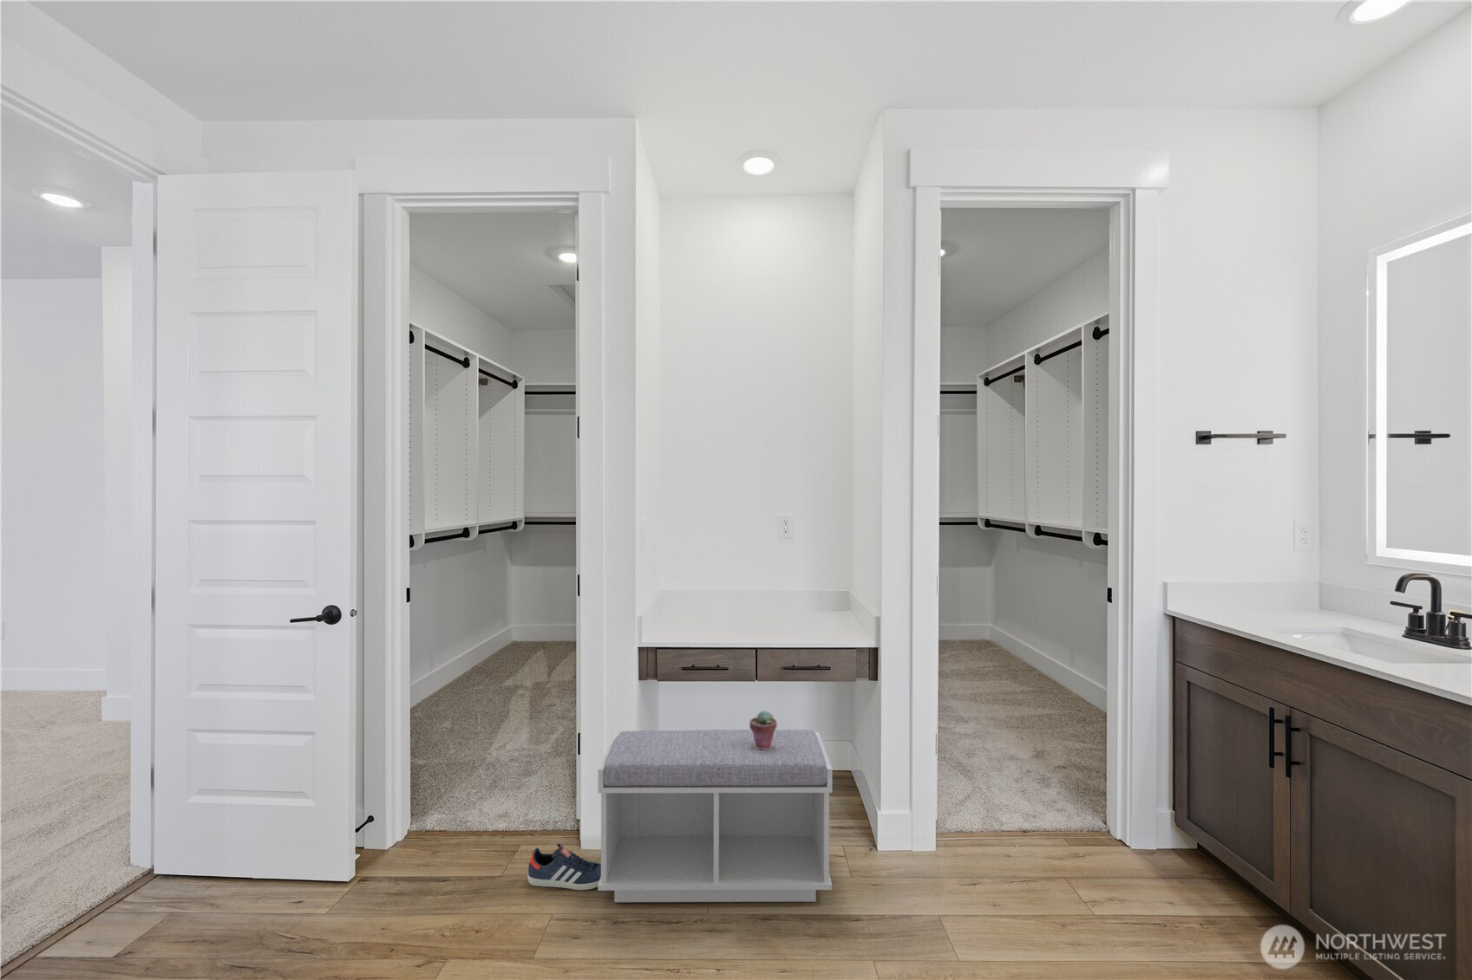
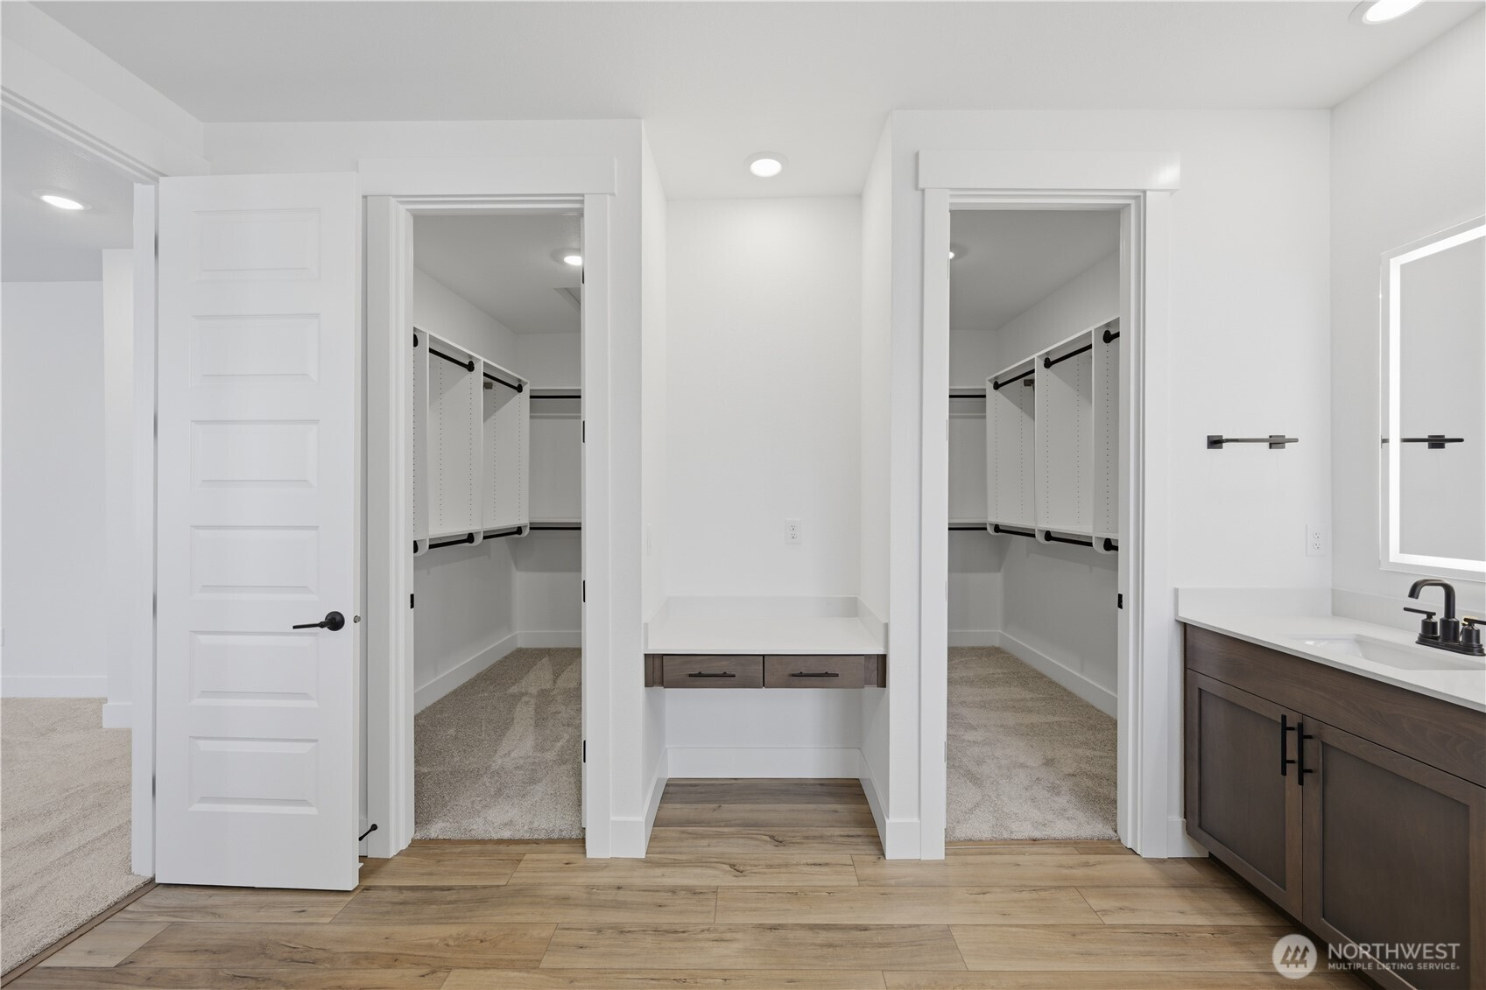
- bench [596,728,833,902]
- potted succulent [749,710,778,749]
- sneaker [526,843,601,890]
